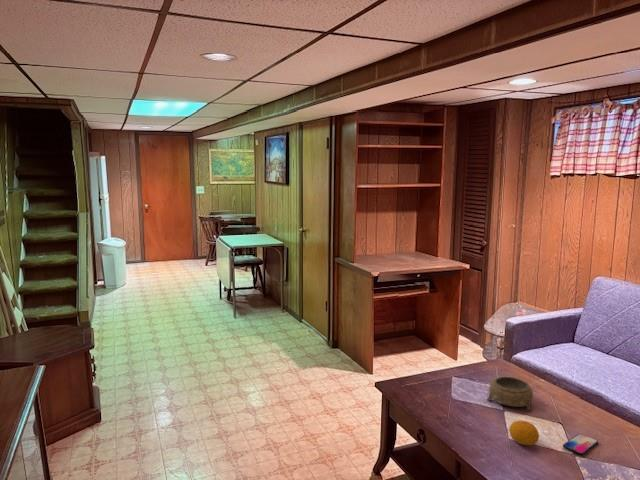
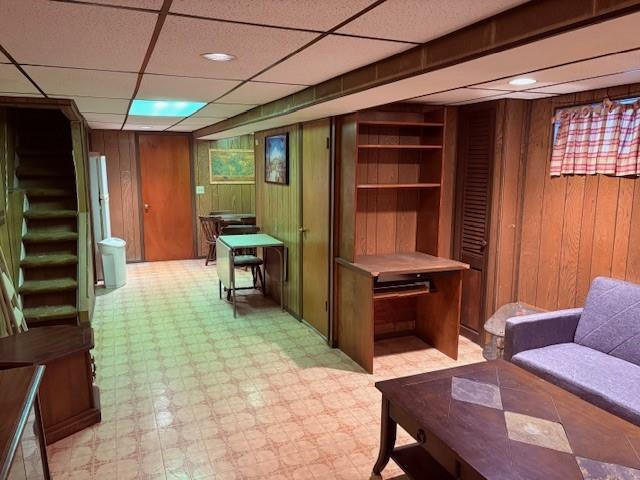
- decorative bowl [486,376,534,411]
- smartphone [562,433,599,456]
- fruit [508,419,540,446]
